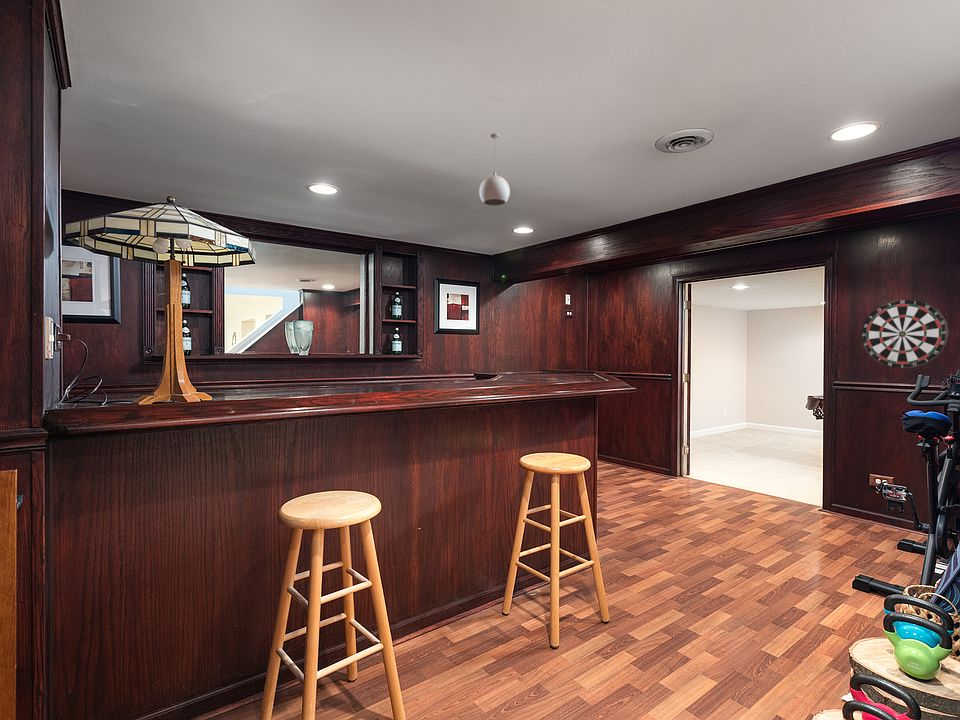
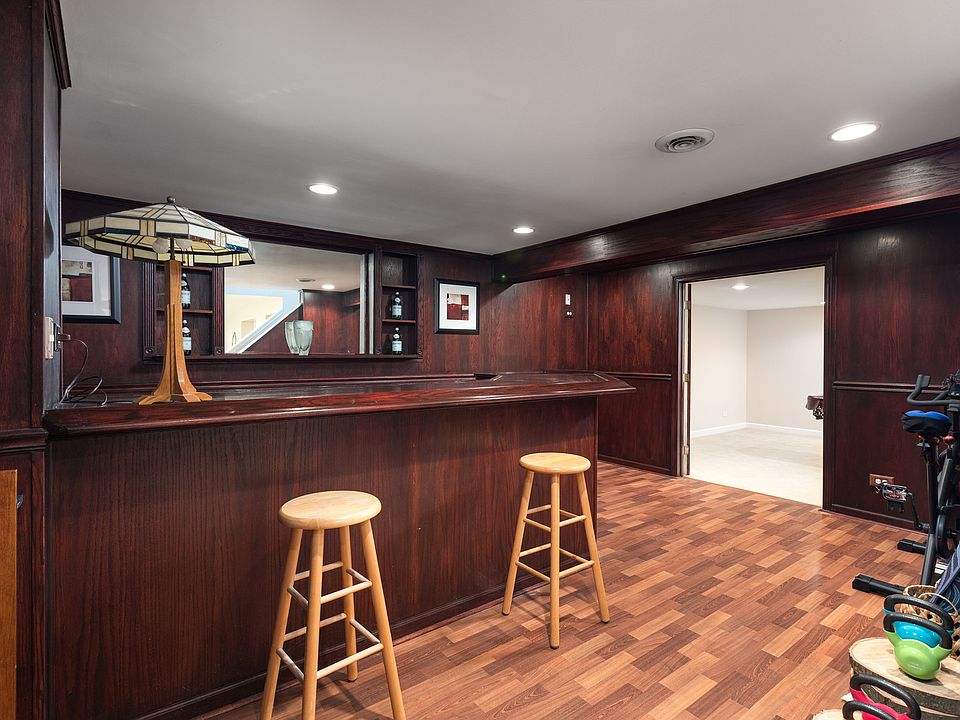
- pendant light [478,133,511,207]
- dartboard [860,298,950,369]
